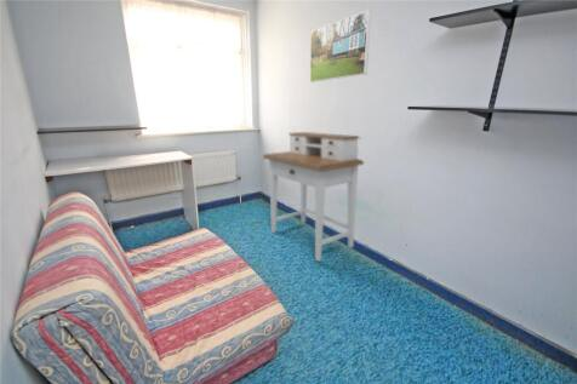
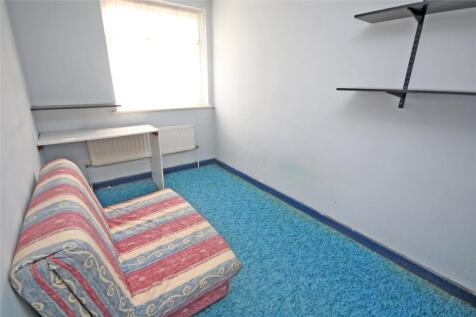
- desk [262,131,365,263]
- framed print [309,8,372,84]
